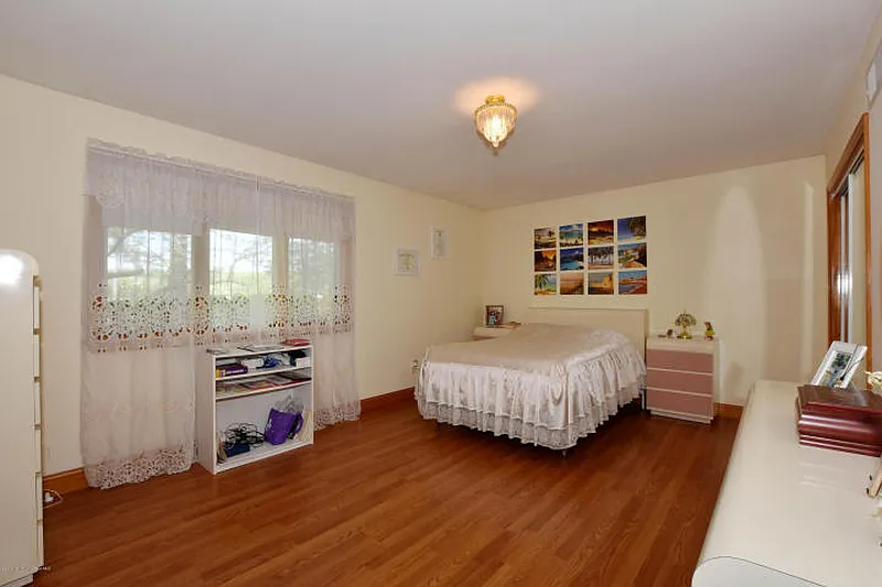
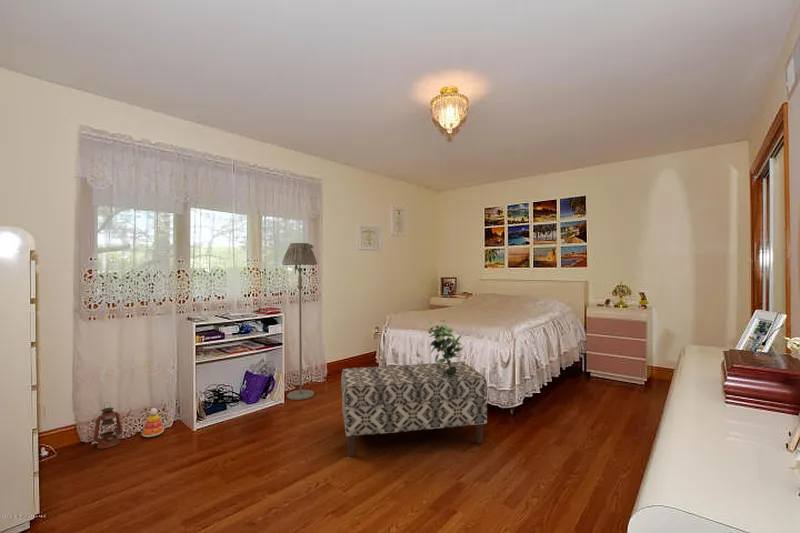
+ stacking toy [141,407,165,438]
+ lantern [92,401,123,450]
+ floor lamp [281,242,318,401]
+ bench [340,361,488,458]
+ potted plant [427,318,464,376]
